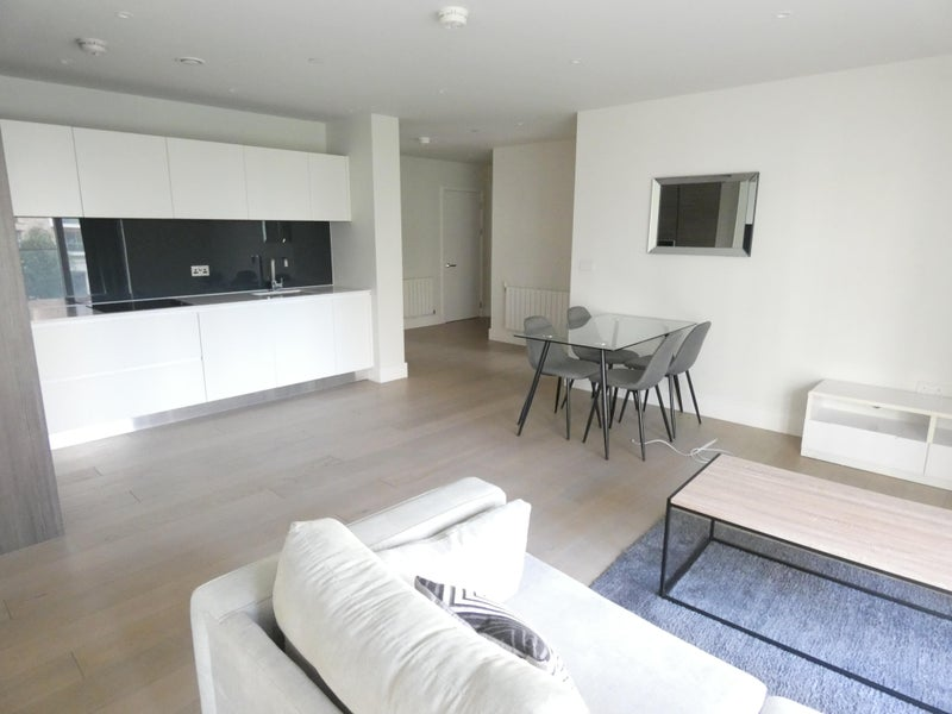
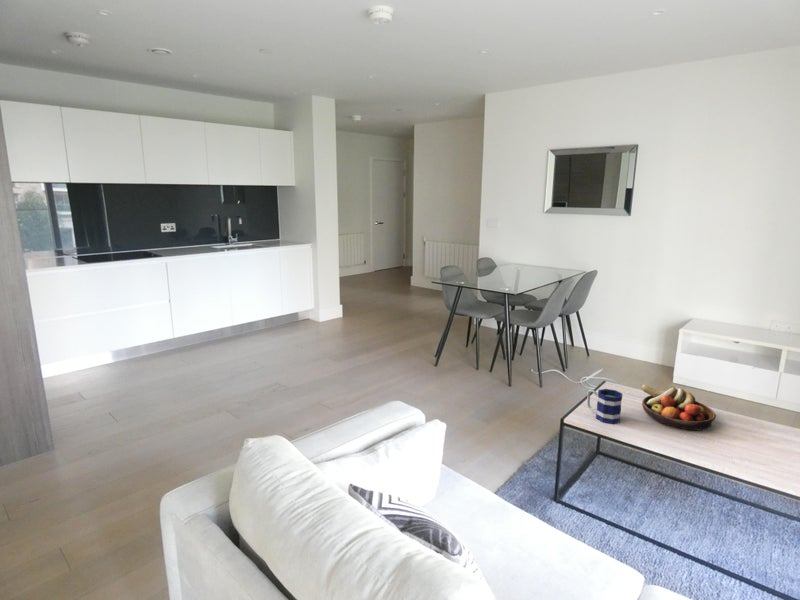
+ fruit bowl [640,384,717,432]
+ mug [586,388,623,425]
